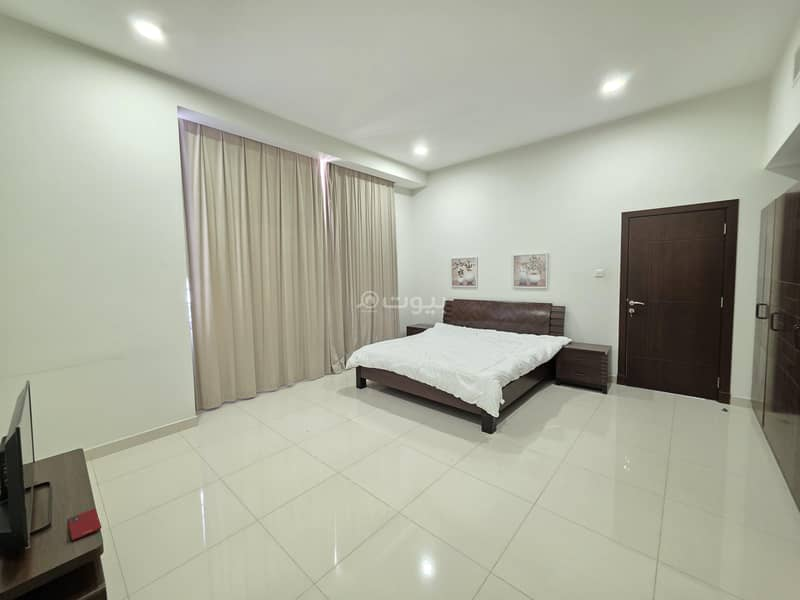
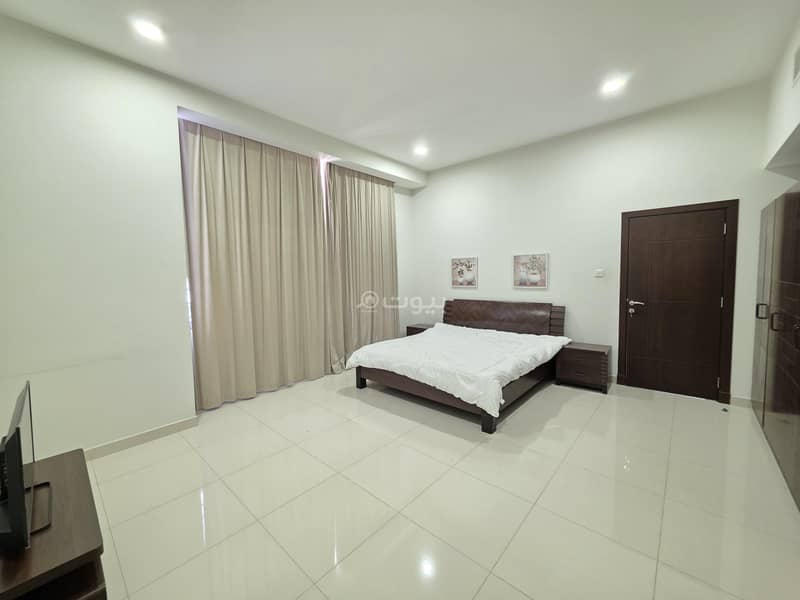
- smartphone [67,508,103,541]
